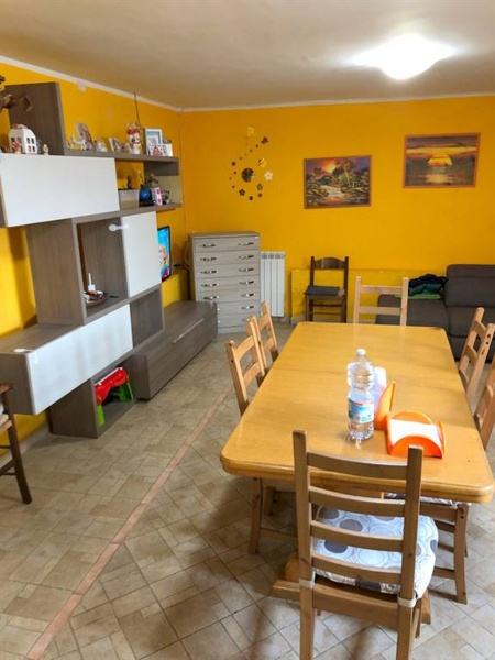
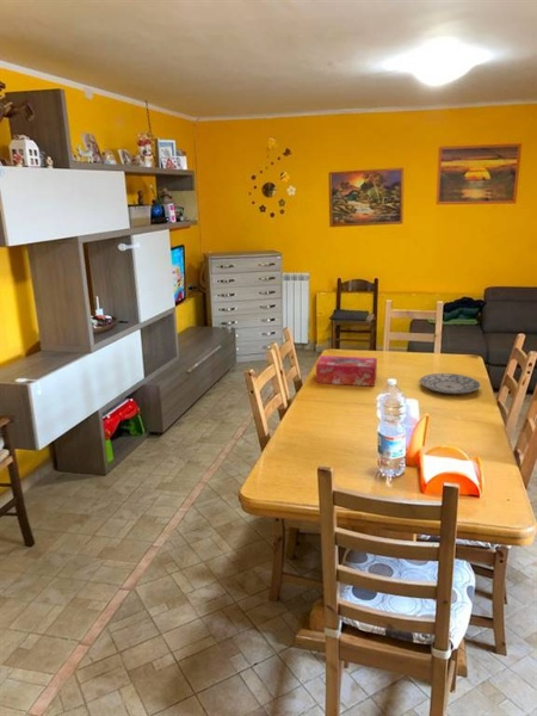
+ plate [419,372,482,395]
+ tissue box [315,354,378,387]
